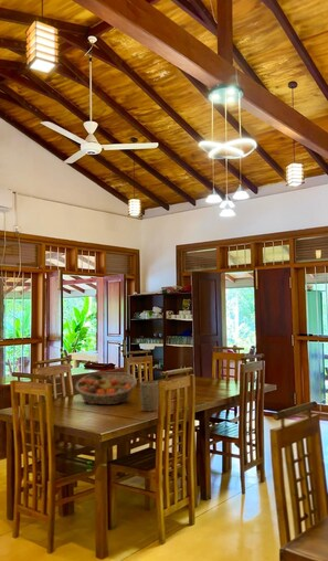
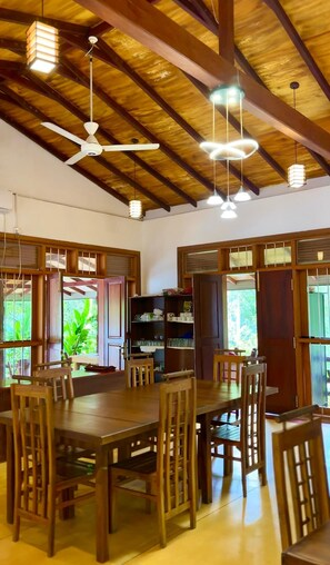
- fruit basket [74,371,138,405]
- plant pot [139,380,159,412]
